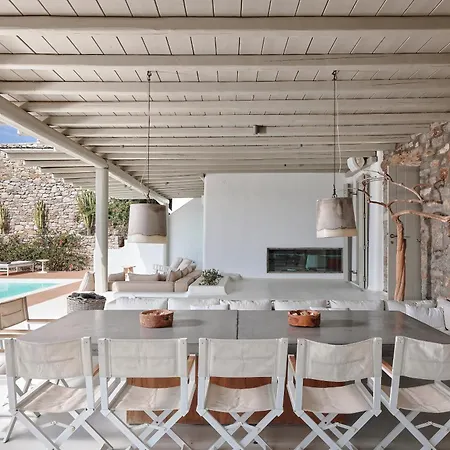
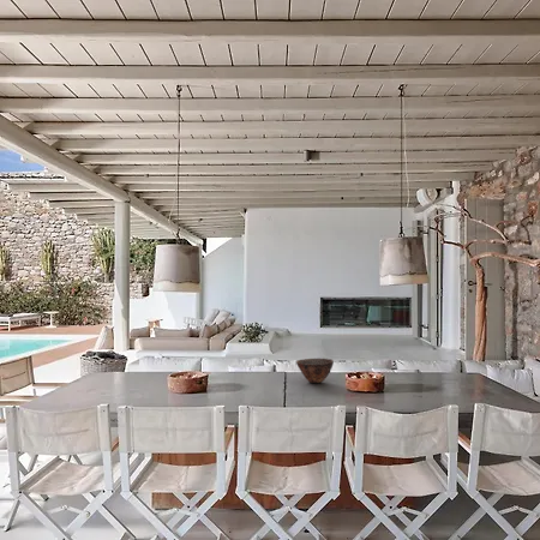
+ bowl [295,356,335,384]
